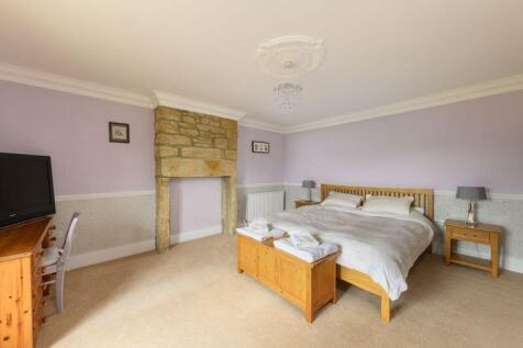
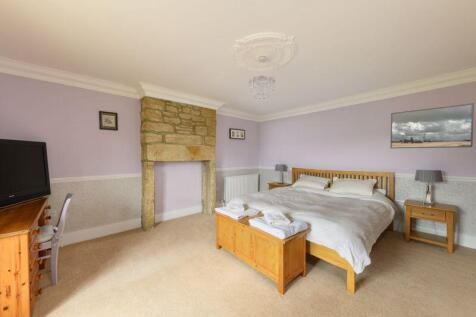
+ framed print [390,102,475,149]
